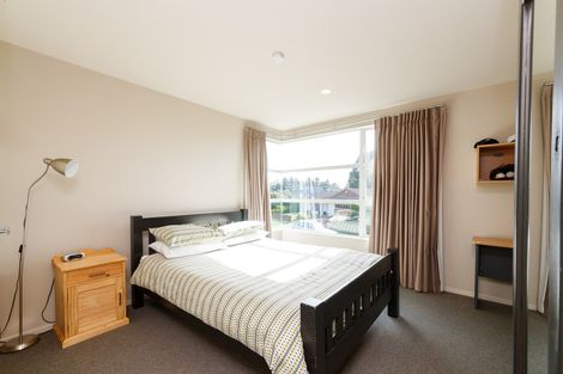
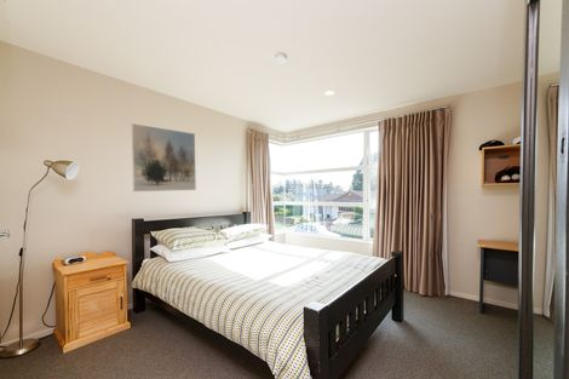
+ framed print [131,122,197,193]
